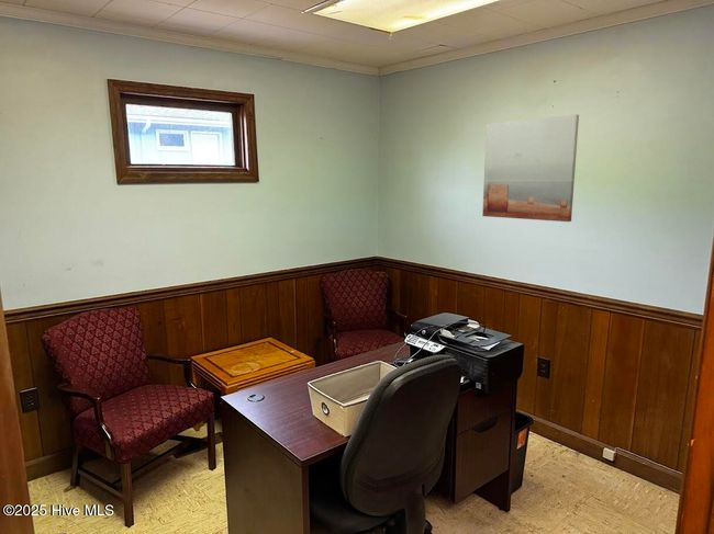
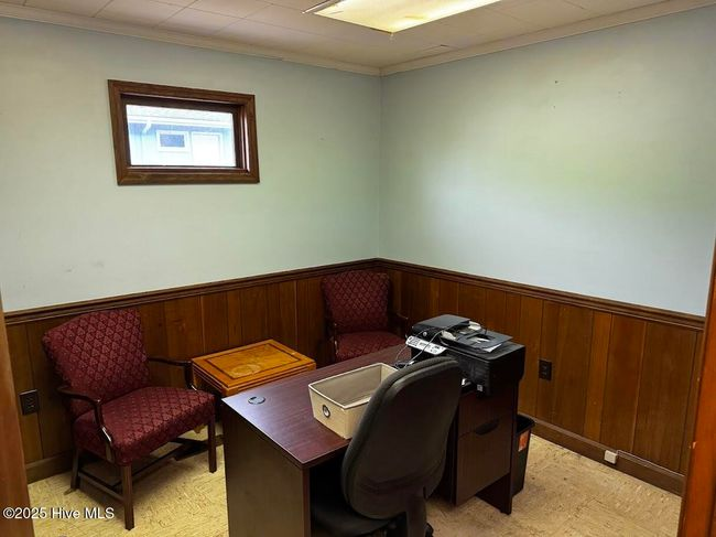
- wall art [482,114,580,223]
